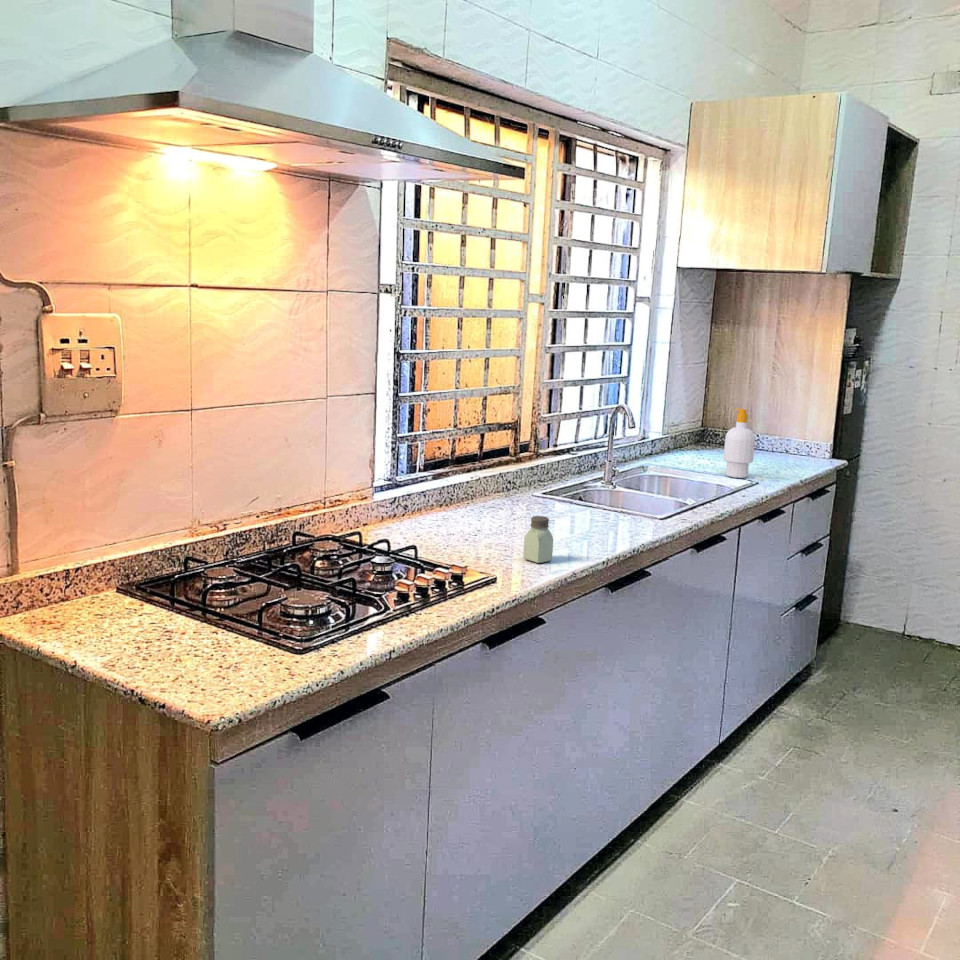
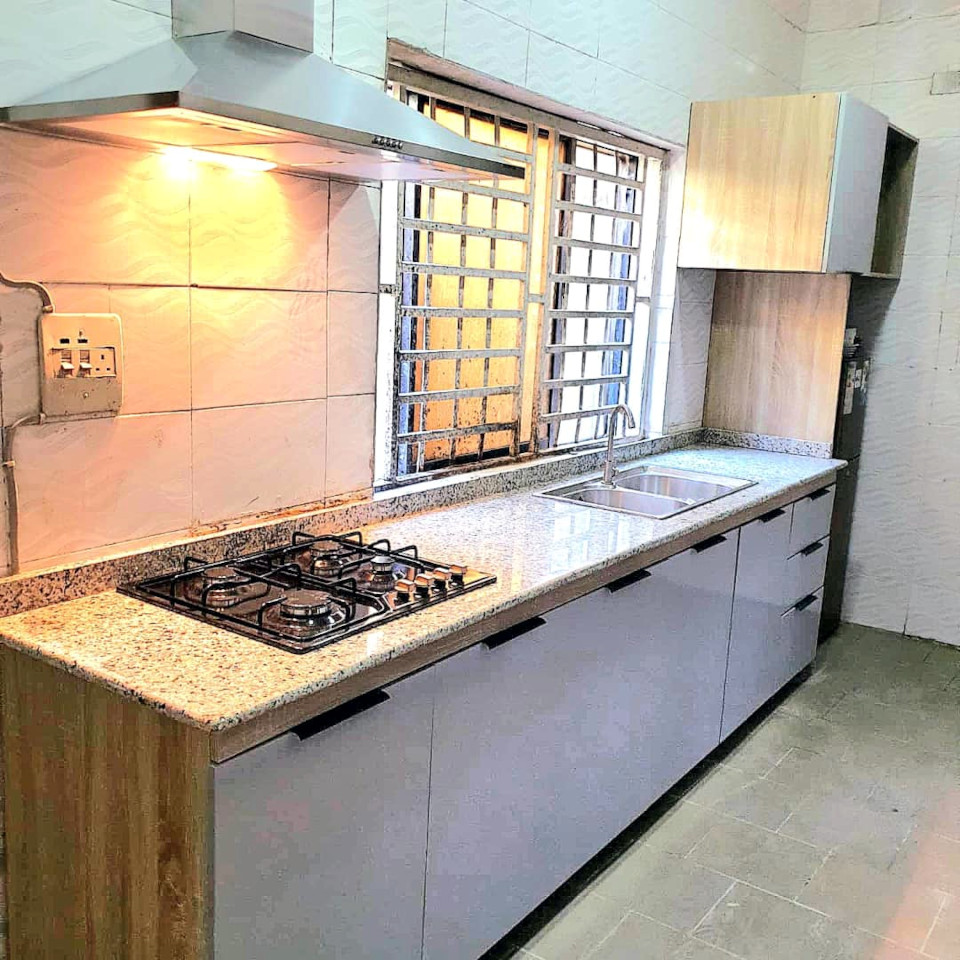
- soap bottle [722,408,756,479]
- saltshaker [522,515,554,564]
